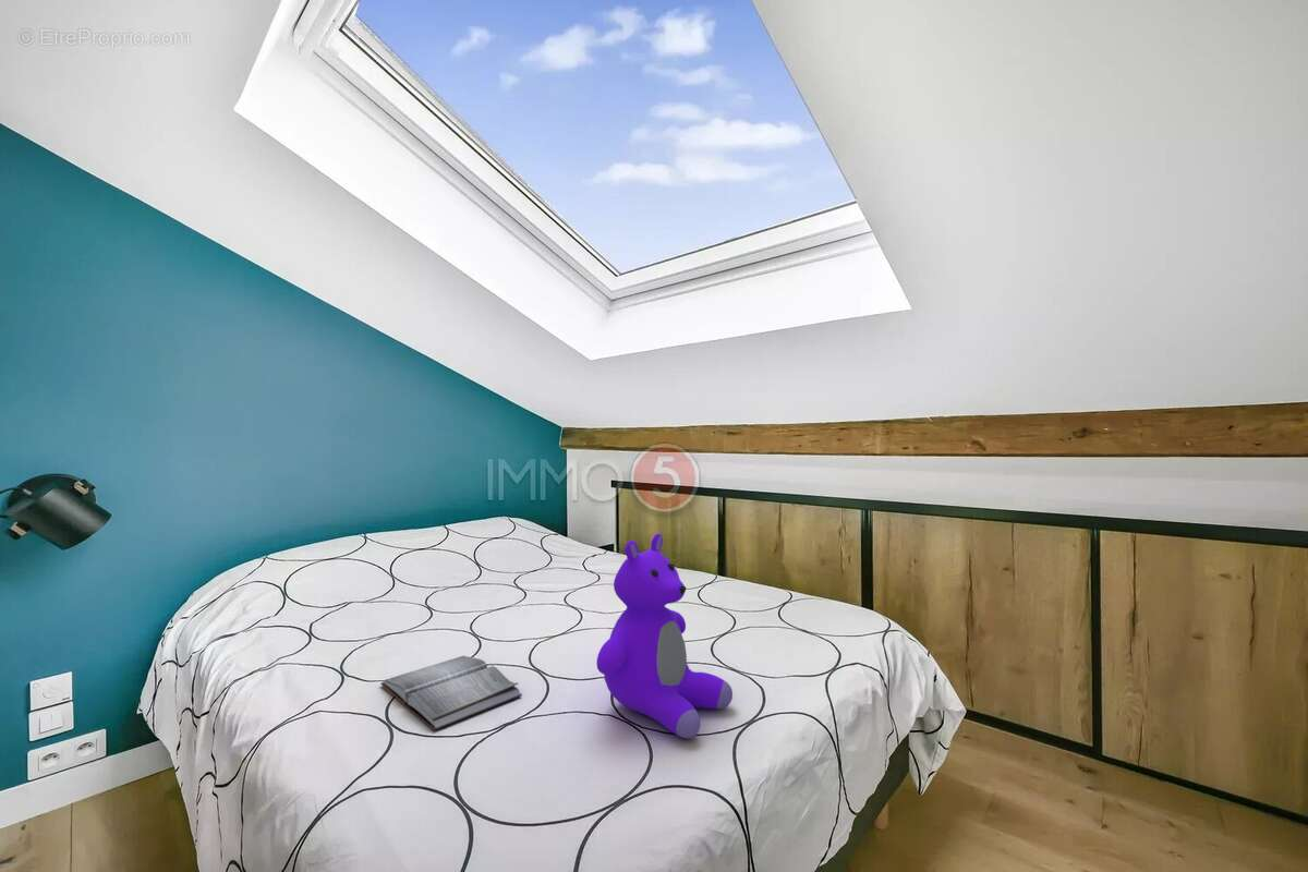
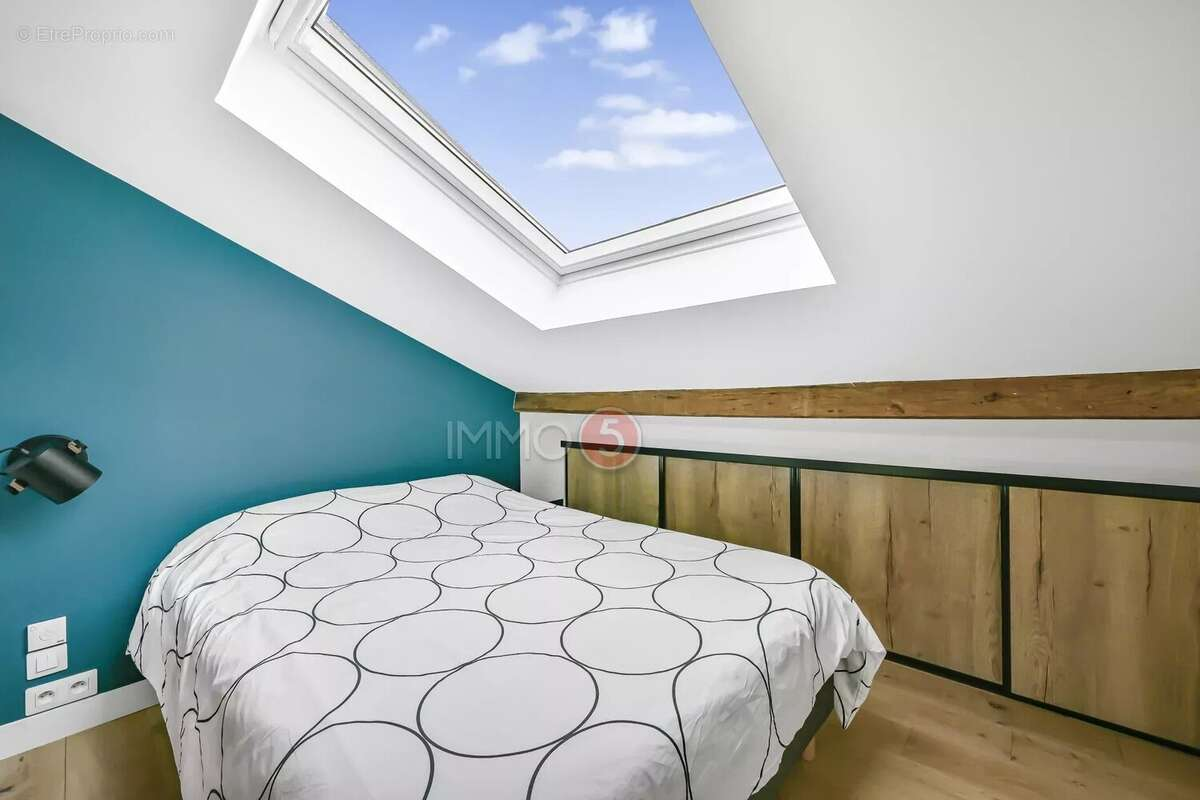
- hardback book [379,655,523,731]
- stuffed bear [595,533,734,740]
